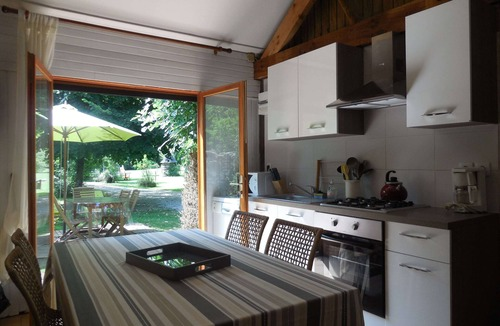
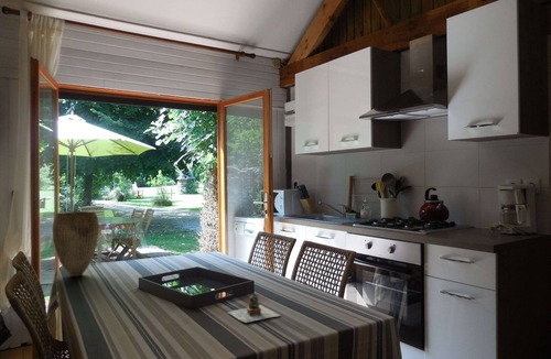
+ vase [52,210,100,278]
+ teapot [227,293,281,324]
